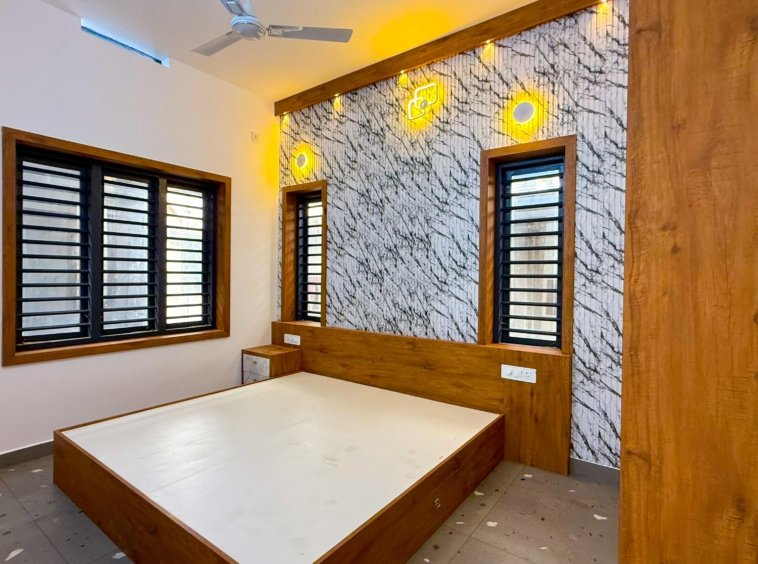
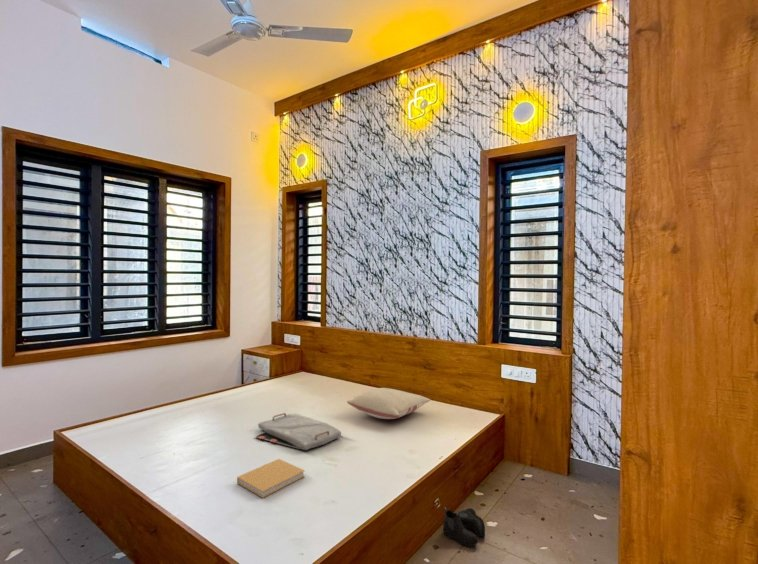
+ pillow [346,387,431,420]
+ boots [442,506,486,547]
+ serving tray [253,412,342,451]
+ book [236,458,306,499]
